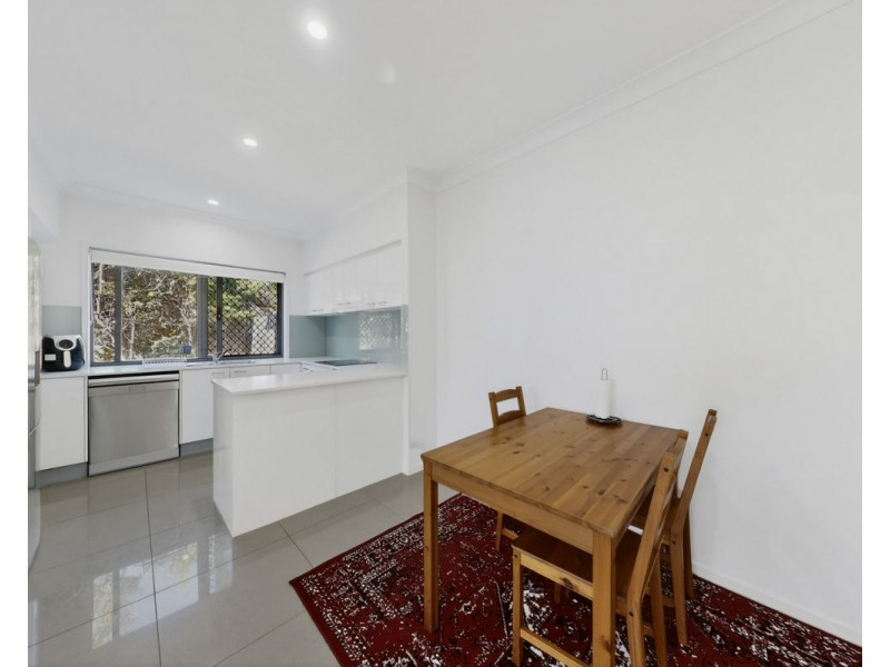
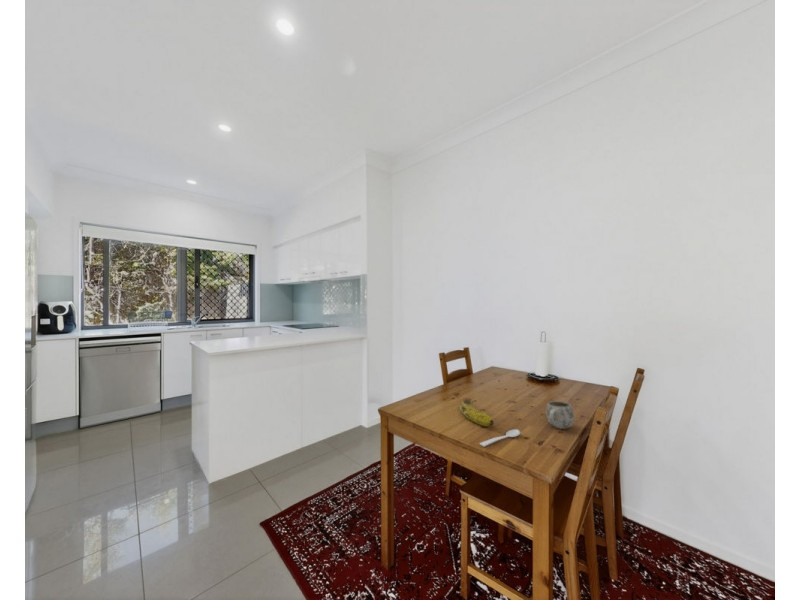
+ mug [545,400,575,430]
+ spoon [479,428,521,448]
+ fruit [459,399,495,427]
